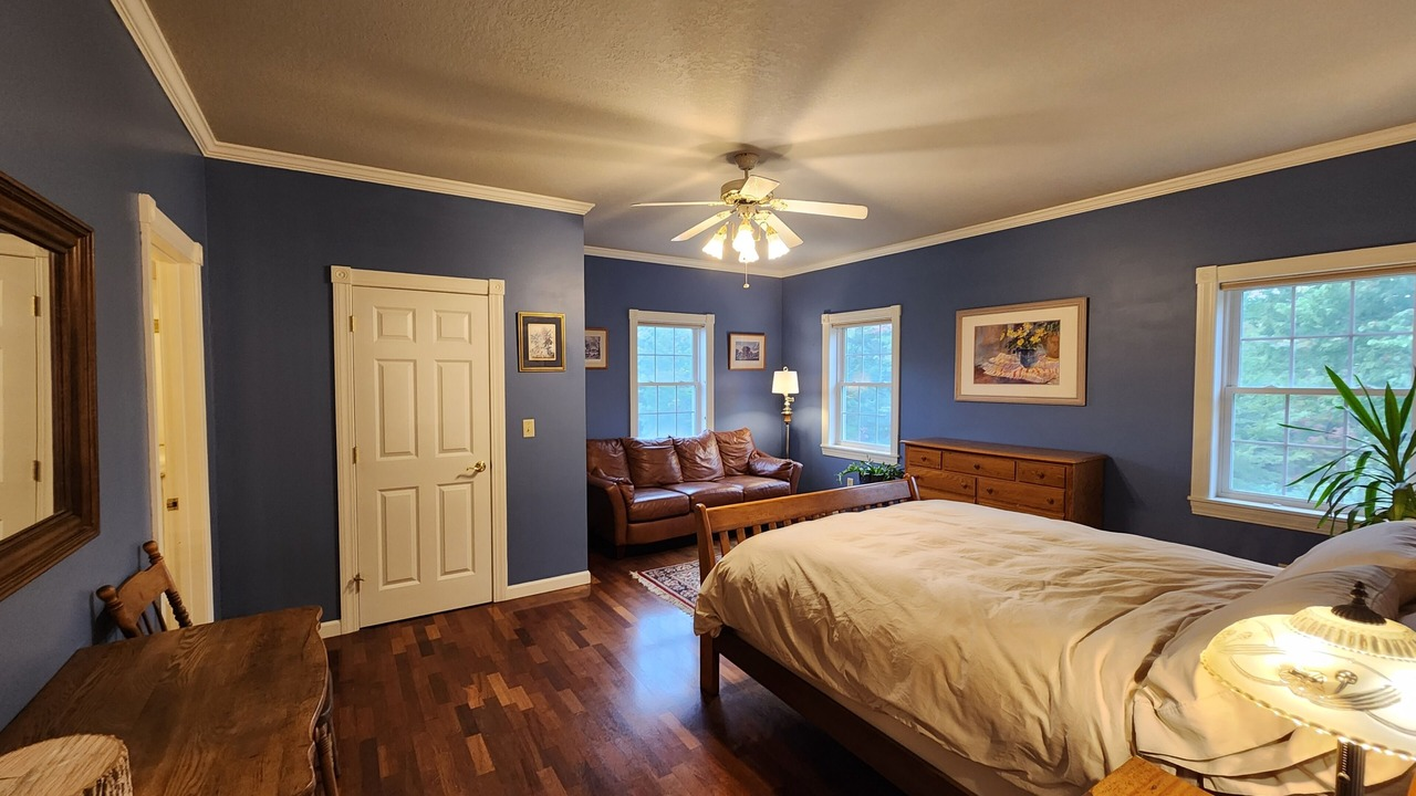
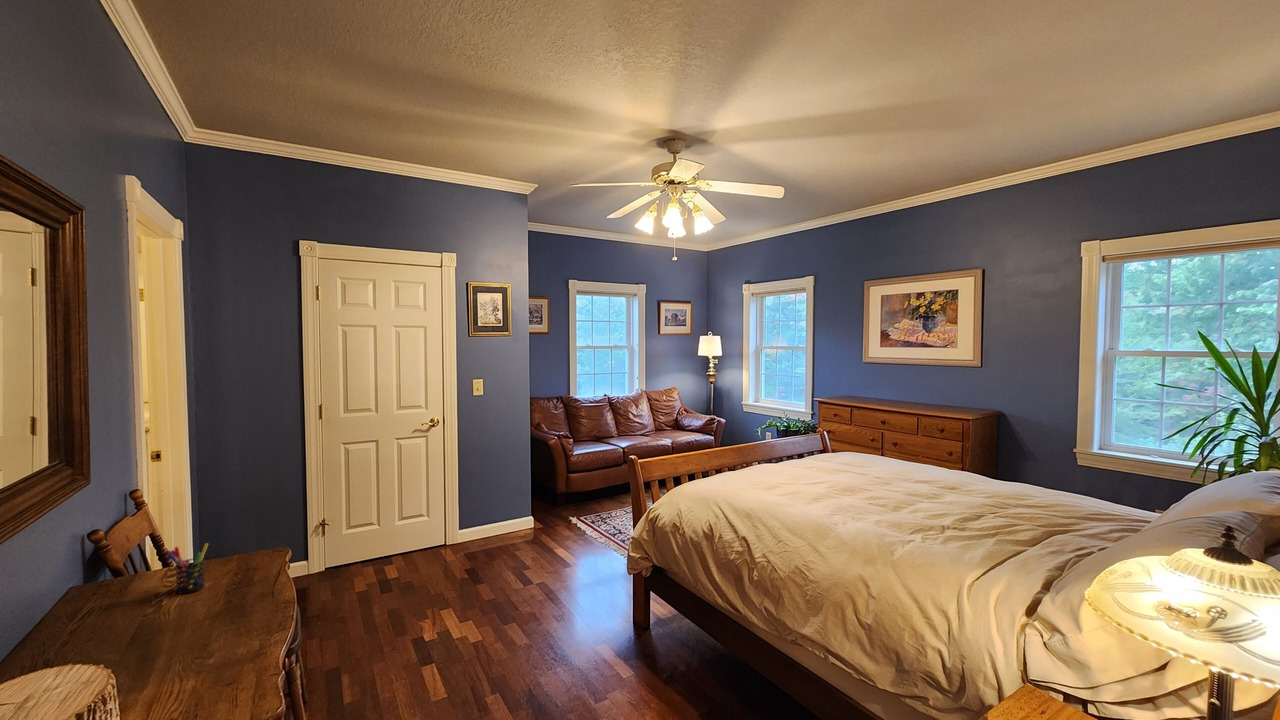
+ pen holder [166,542,209,595]
